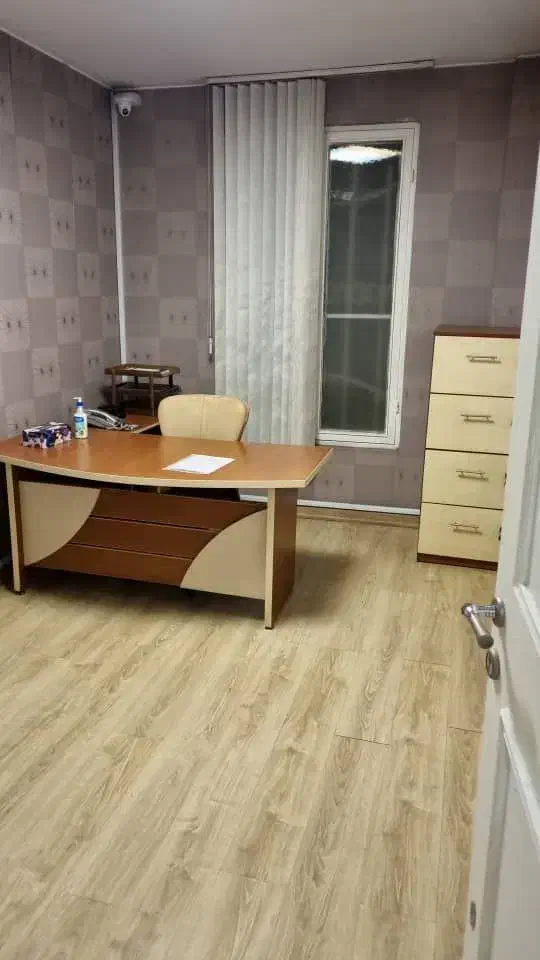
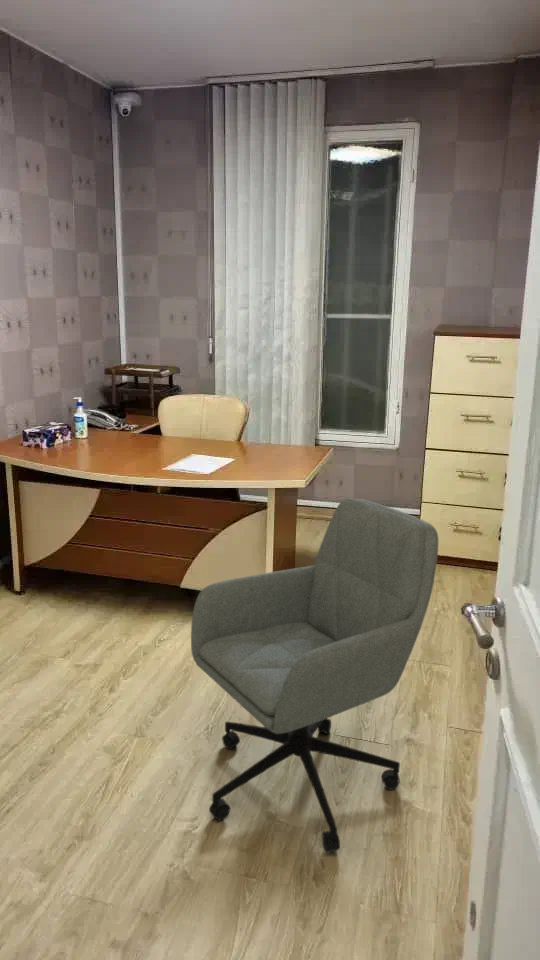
+ office chair [190,497,439,853]
